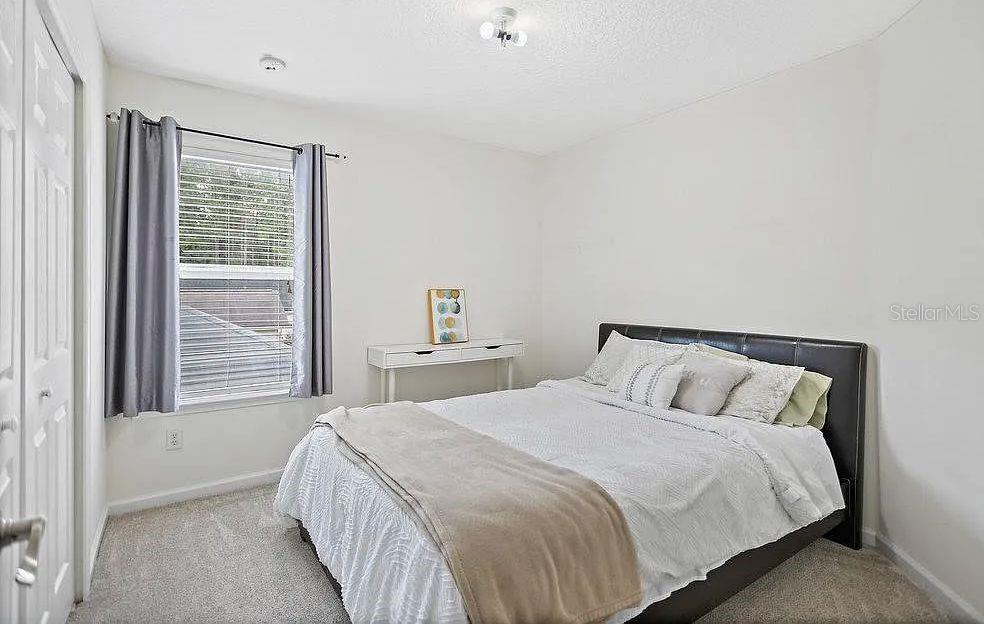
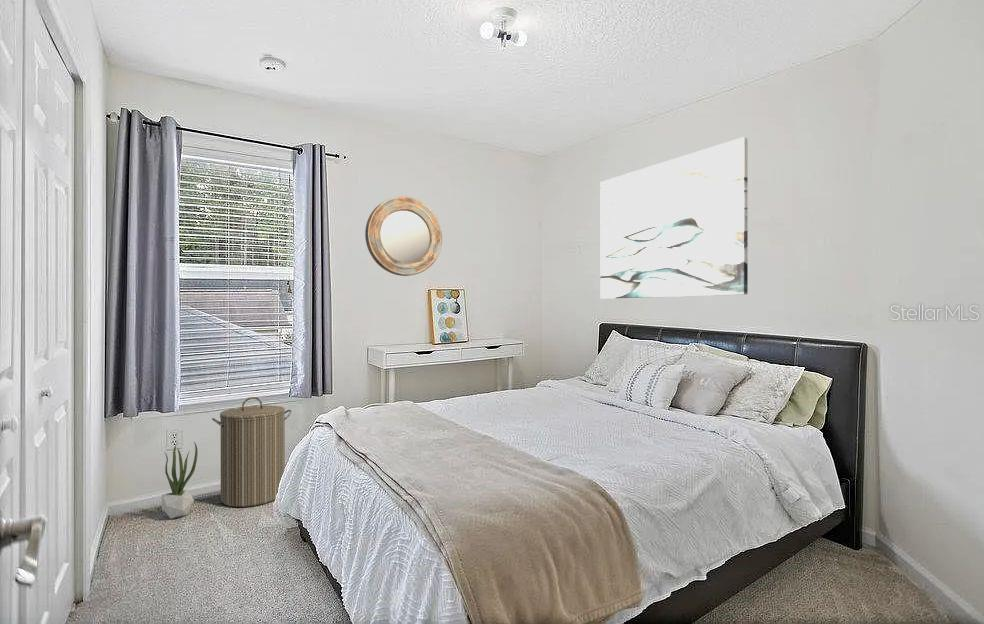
+ potted plant [161,441,199,520]
+ home mirror [364,196,443,277]
+ wall art [599,136,749,300]
+ laundry hamper [211,396,292,508]
